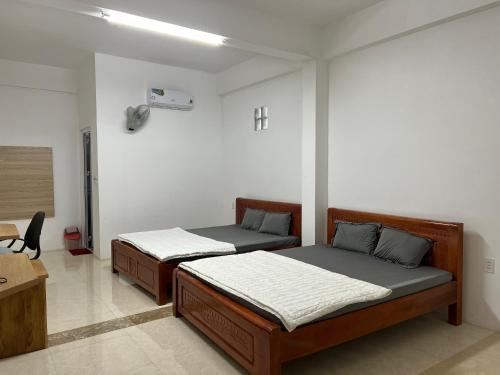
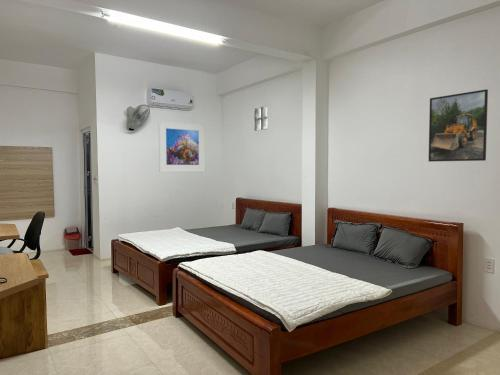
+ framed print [158,120,206,173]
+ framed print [428,88,489,163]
